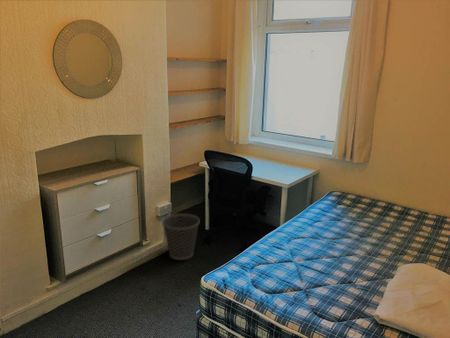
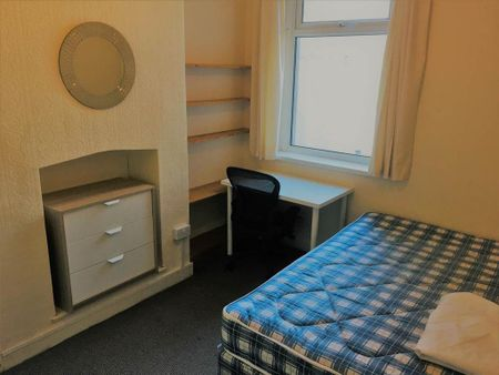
- wastebasket [161,213,201,261]
